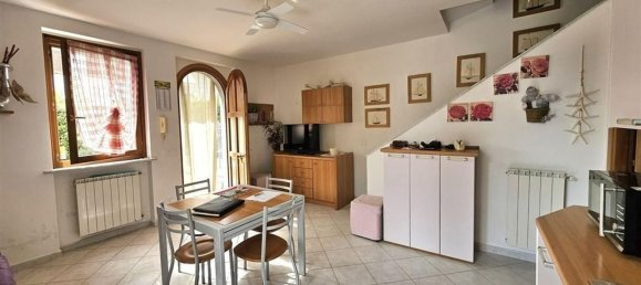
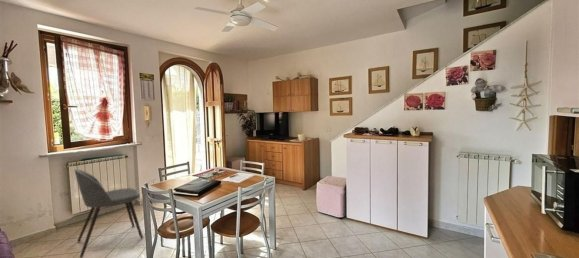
+ dining chair [74,168,144,258]
